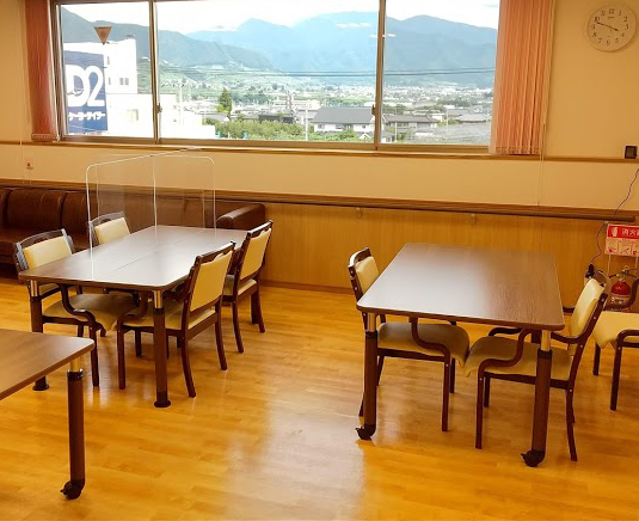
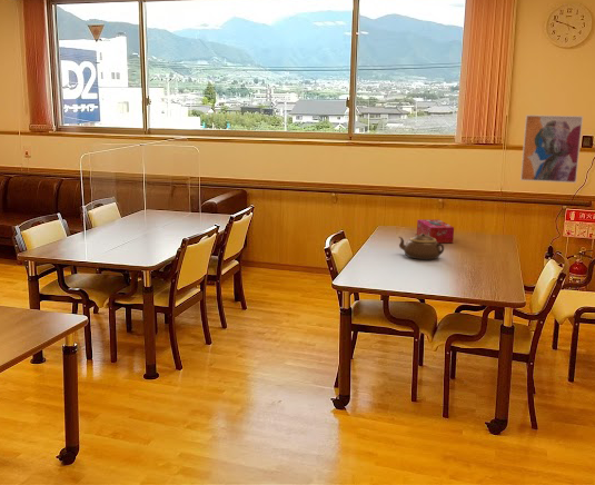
+ teapot [397,234,445,260]
+ wall art [519,113,584,185]
+ tissue box [416,219,455,244]
